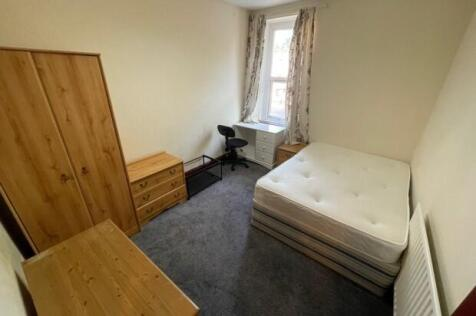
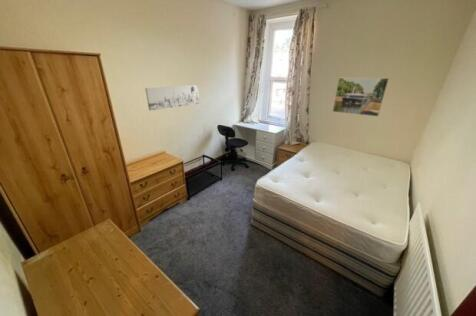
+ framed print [331,77,390,117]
+ wall art [144,84,200,112]
